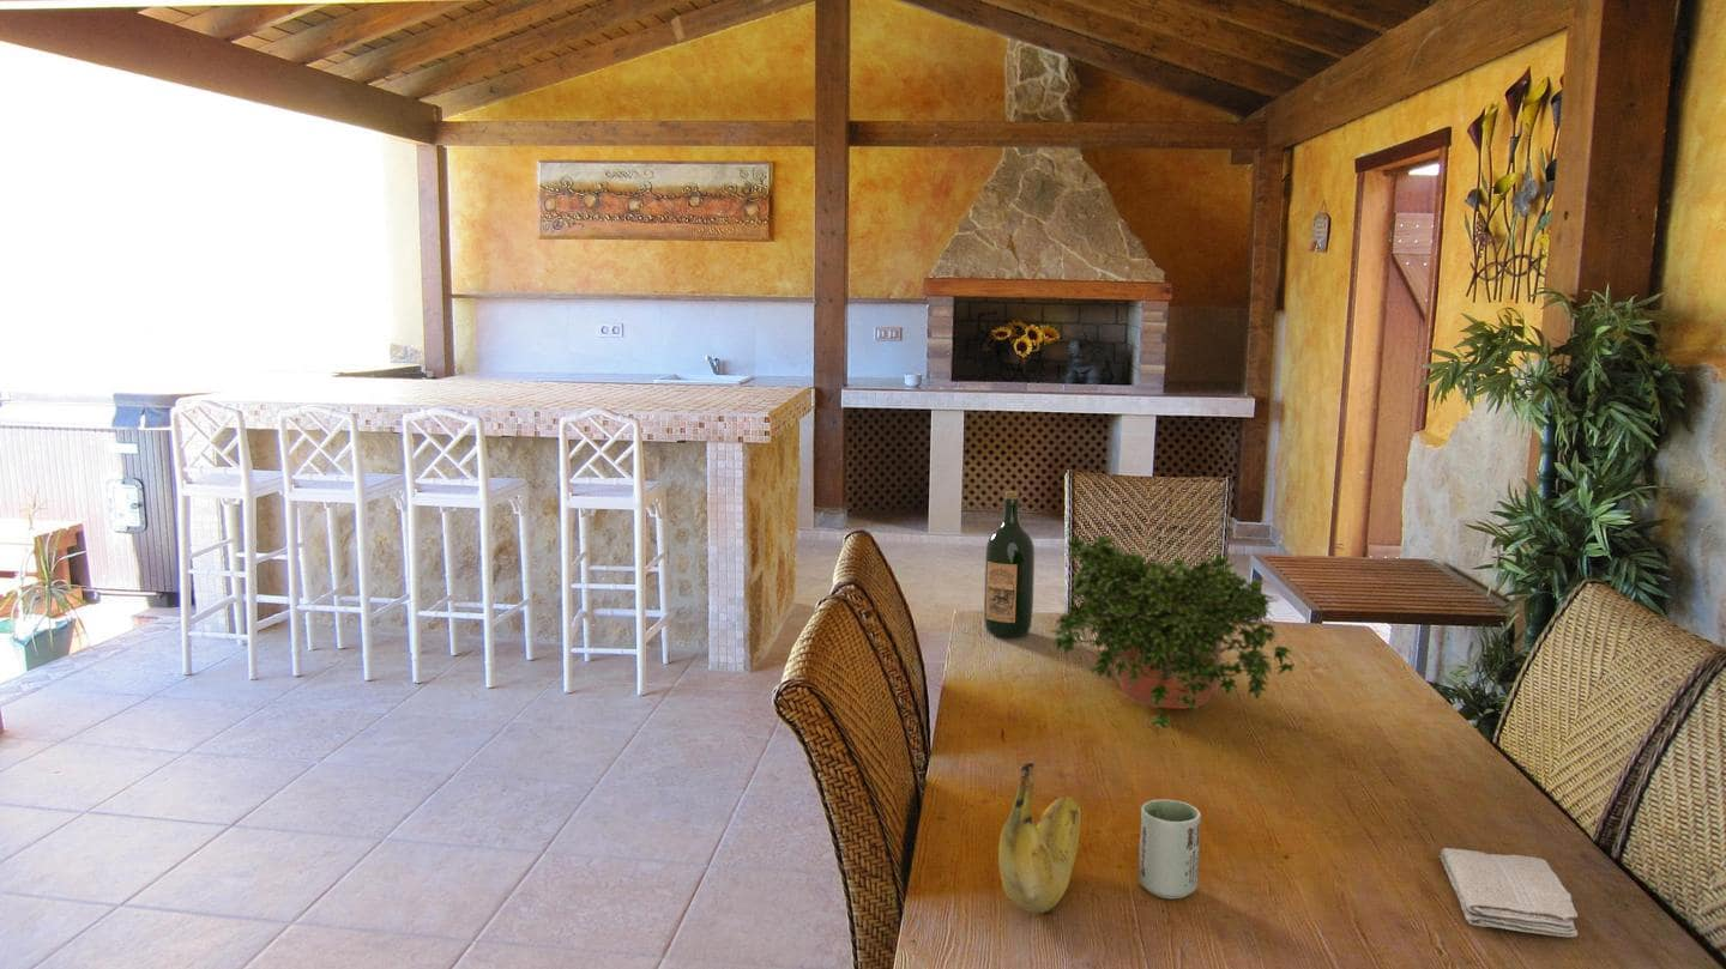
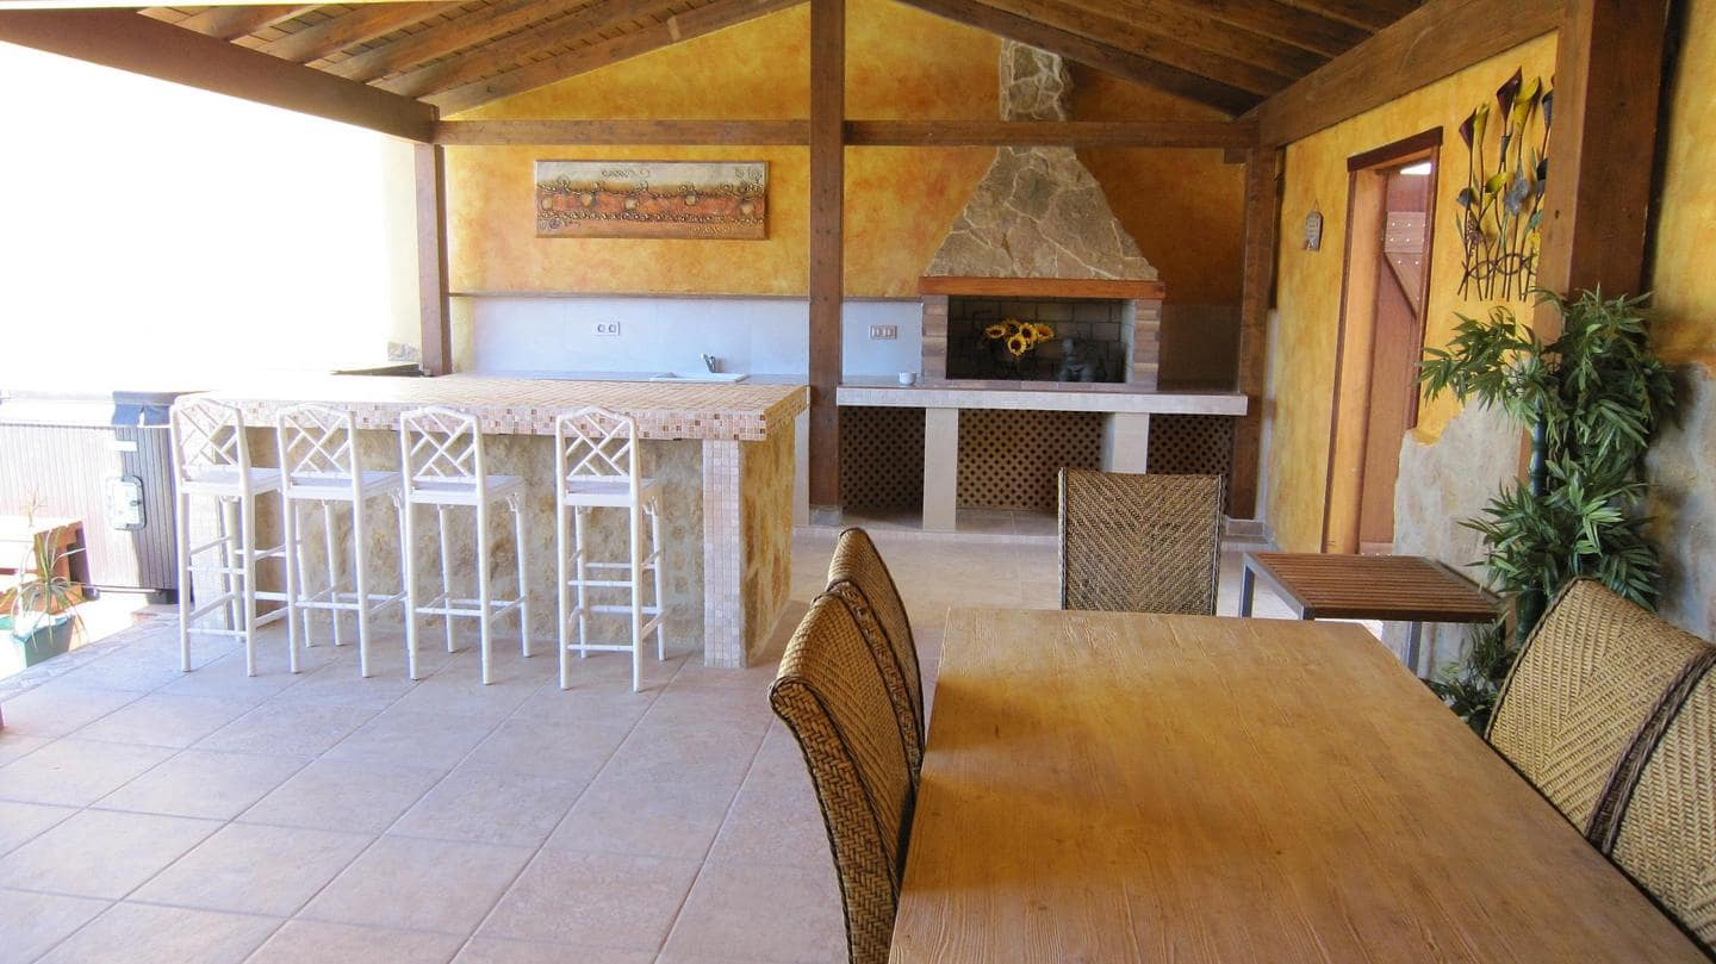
- banana [997,762,1082,914]
- washcloth [1438,847,1579,938]
- wine bottle [983,490,1036,638]
- cup [1137,798,1202,900]
- potted plant [1046,531,1297,738]
